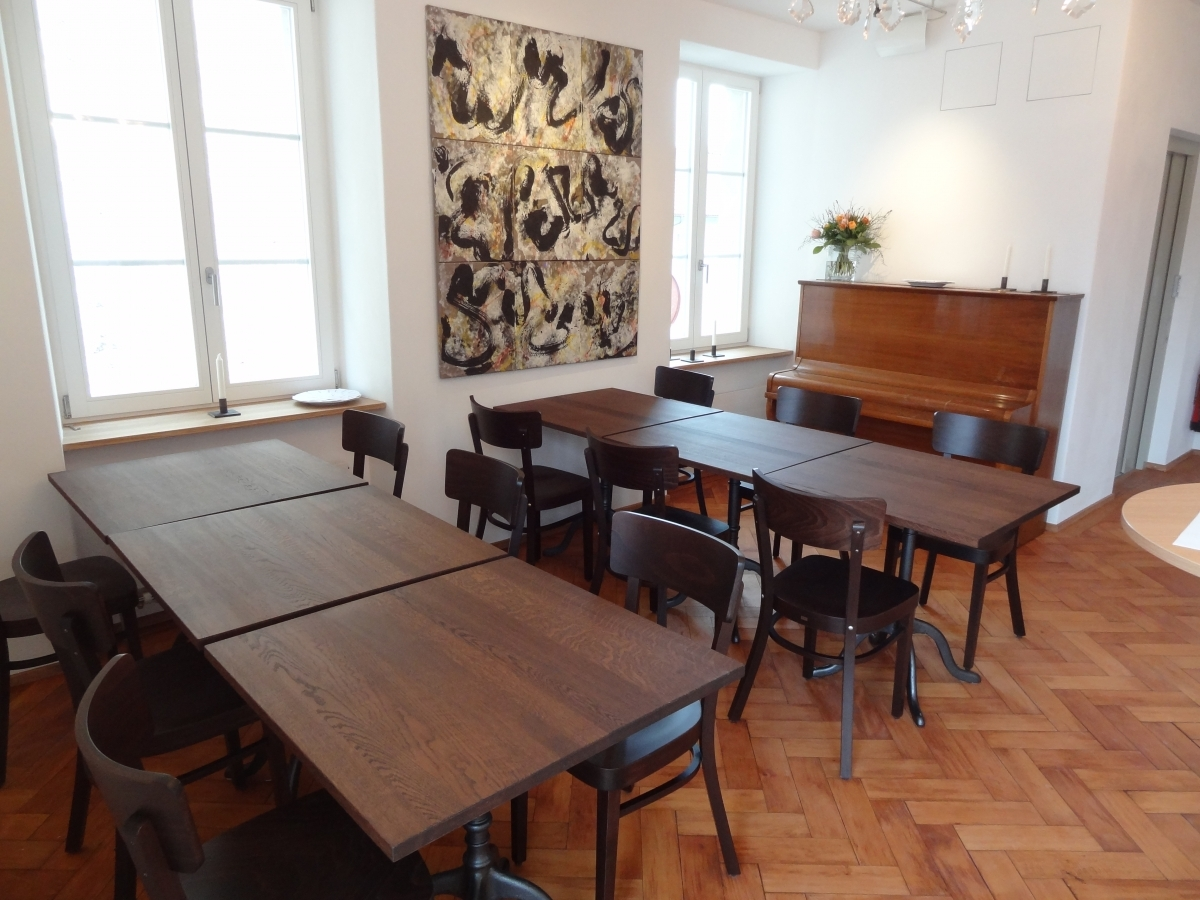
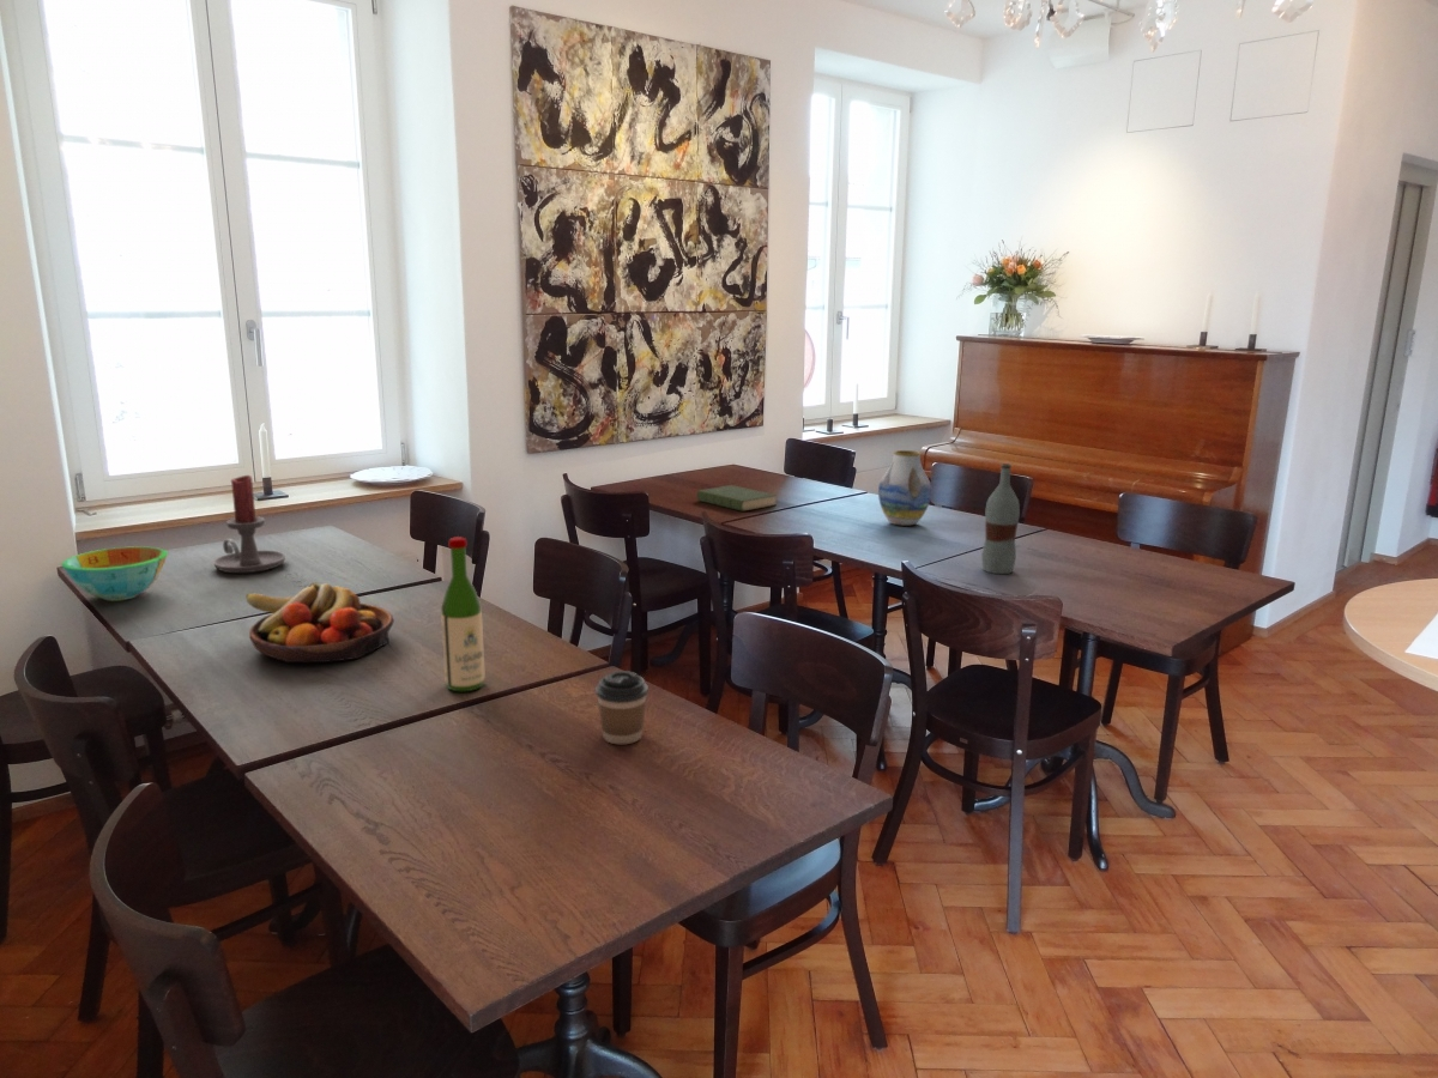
+ vase [877,449,932,527]
+ bottle [980,462,1021,575]
+ candle holder [212,474,286,574]
+ coffee cup [594,670,649,745]
+ bowl [60,545,169,602]
+ book [695,484,778,513]
+ fruit bowl [244,581,395,665]
+ wine bottle [440,535,485,692]
